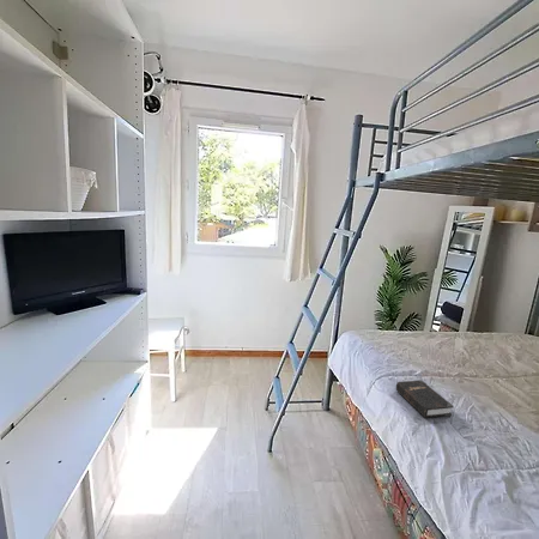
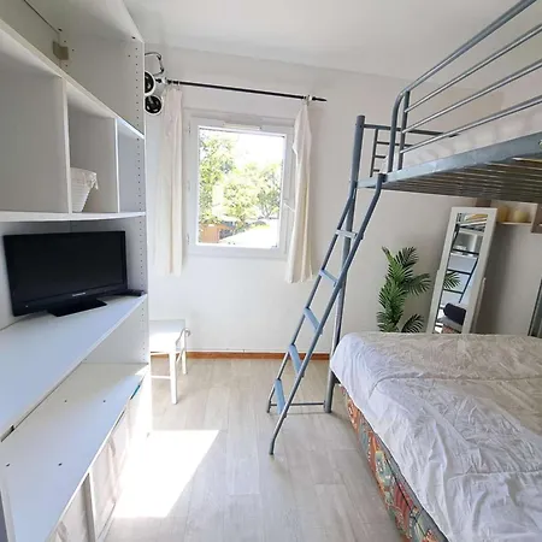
- hardback book [395,378,454,419]
